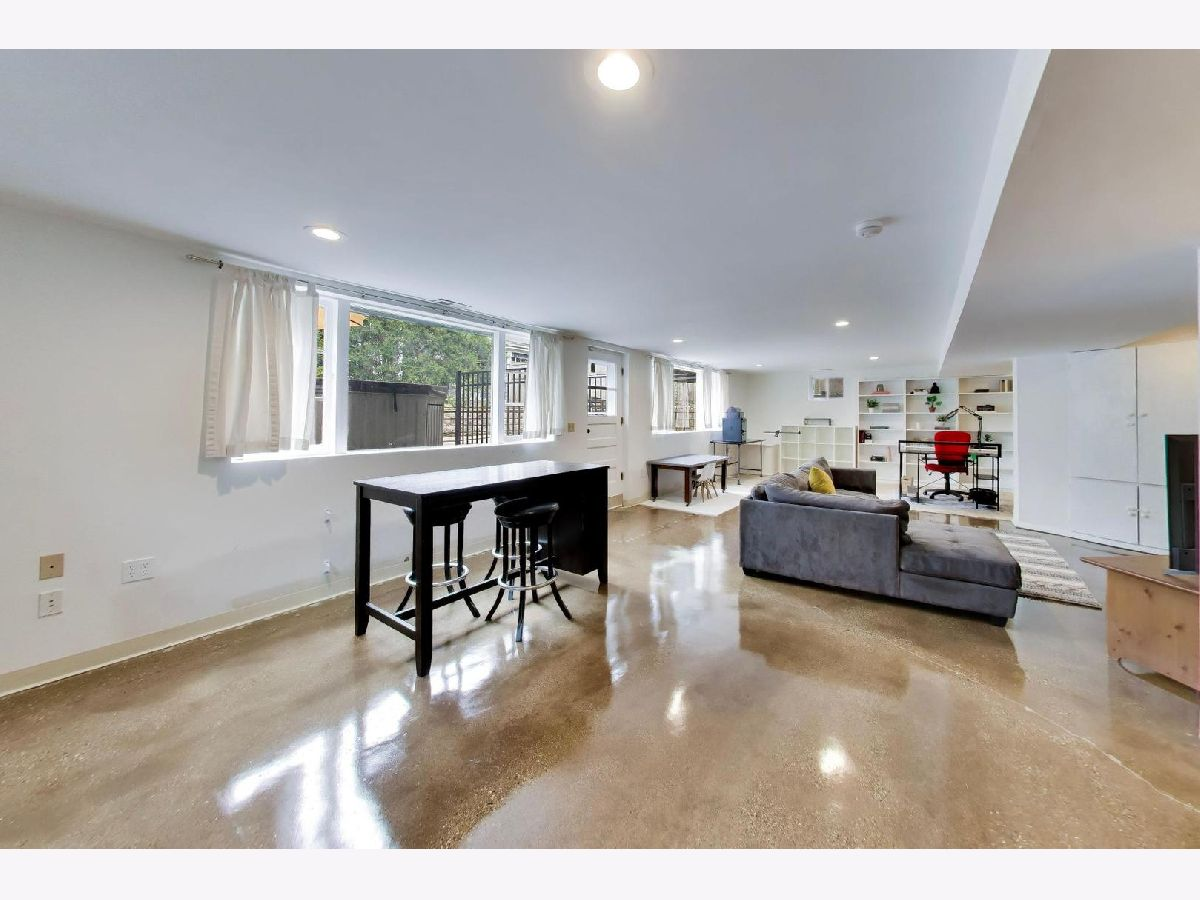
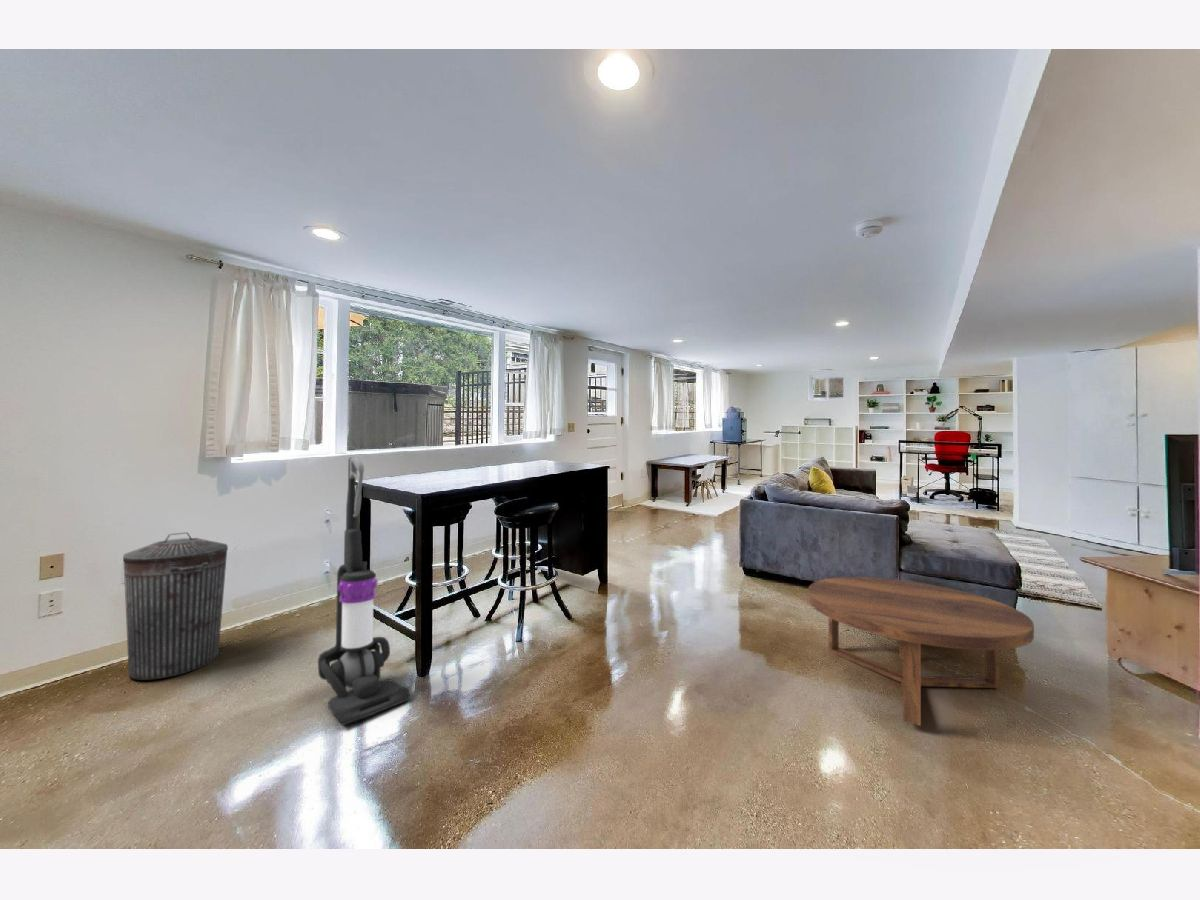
+ vacuum cleaner [317,456,411,727]
+ coffee table [807,576,1035,727]
+ trash can [122,531,229,681]
